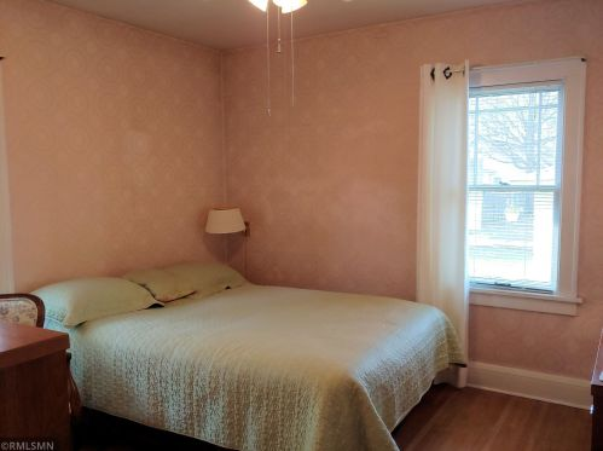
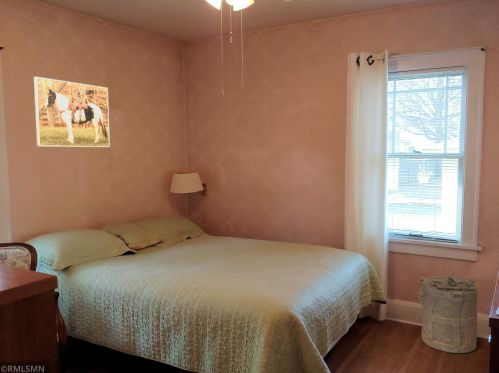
+ laundry hamper [417,275,479,354]
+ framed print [33,76,111,148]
